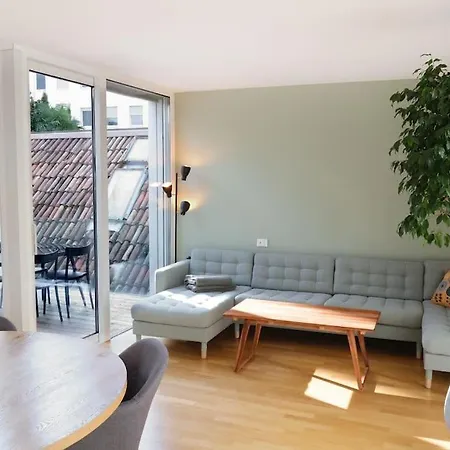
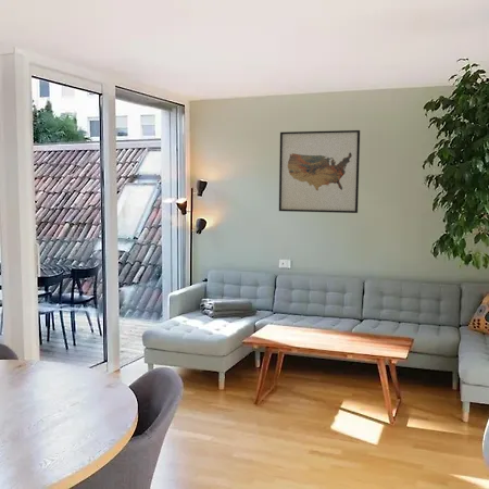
+ wall art [278,129,361,214]
